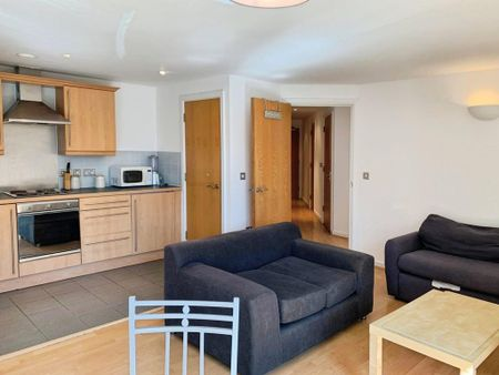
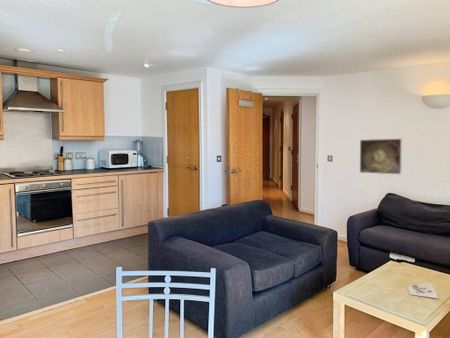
+ architectural model [407,282,440,300]
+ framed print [359,138,403,175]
